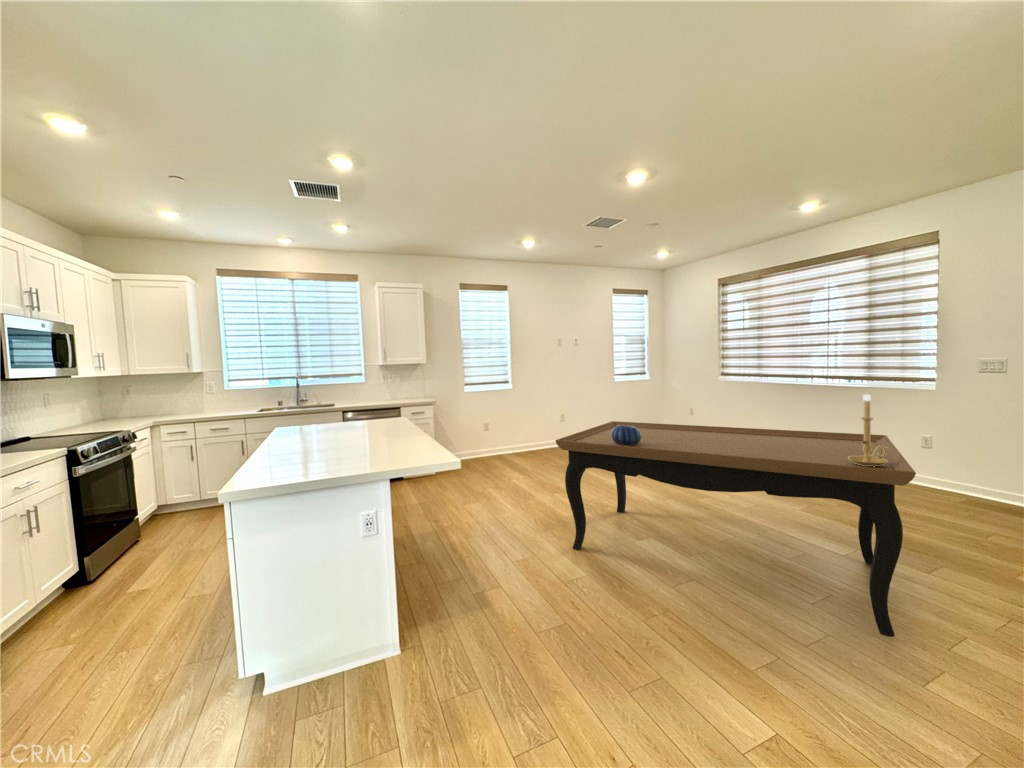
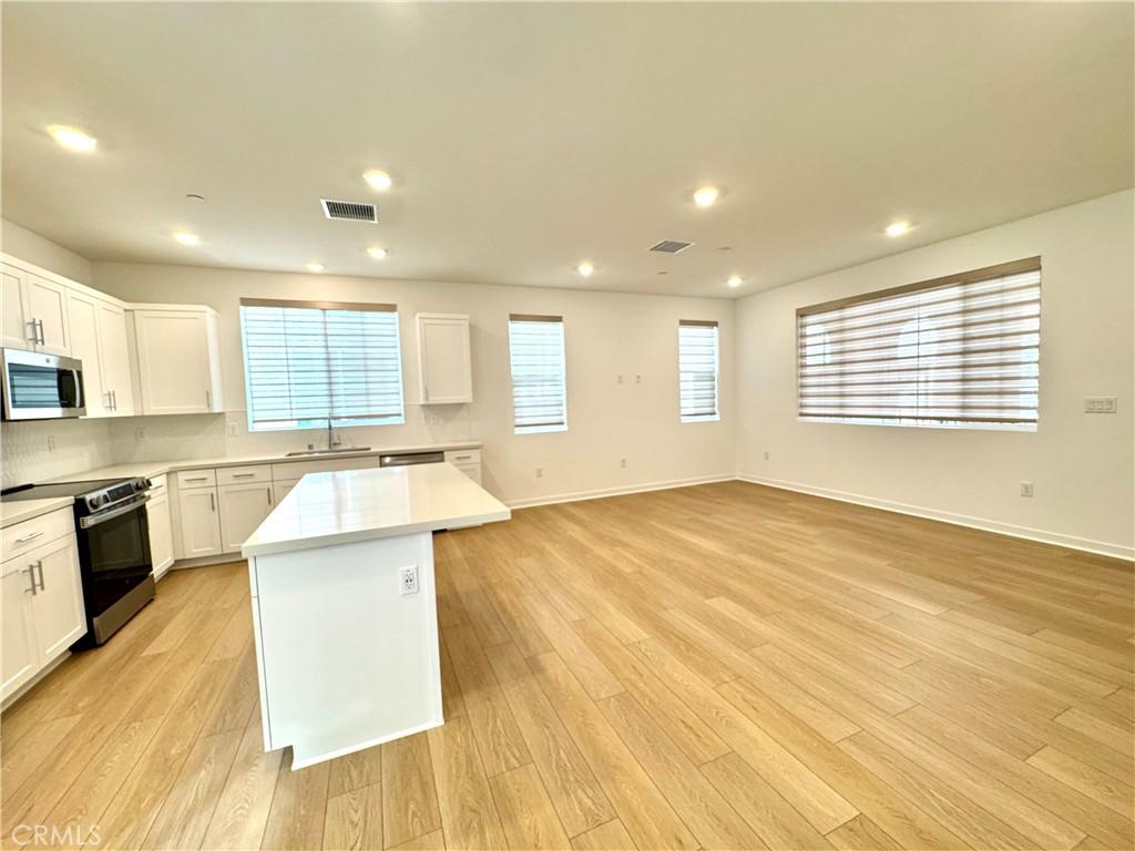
- candle holder [848,394,888,467]
- dining table [554,420,917,638]
- decorative bowl [611,425,641,446]
